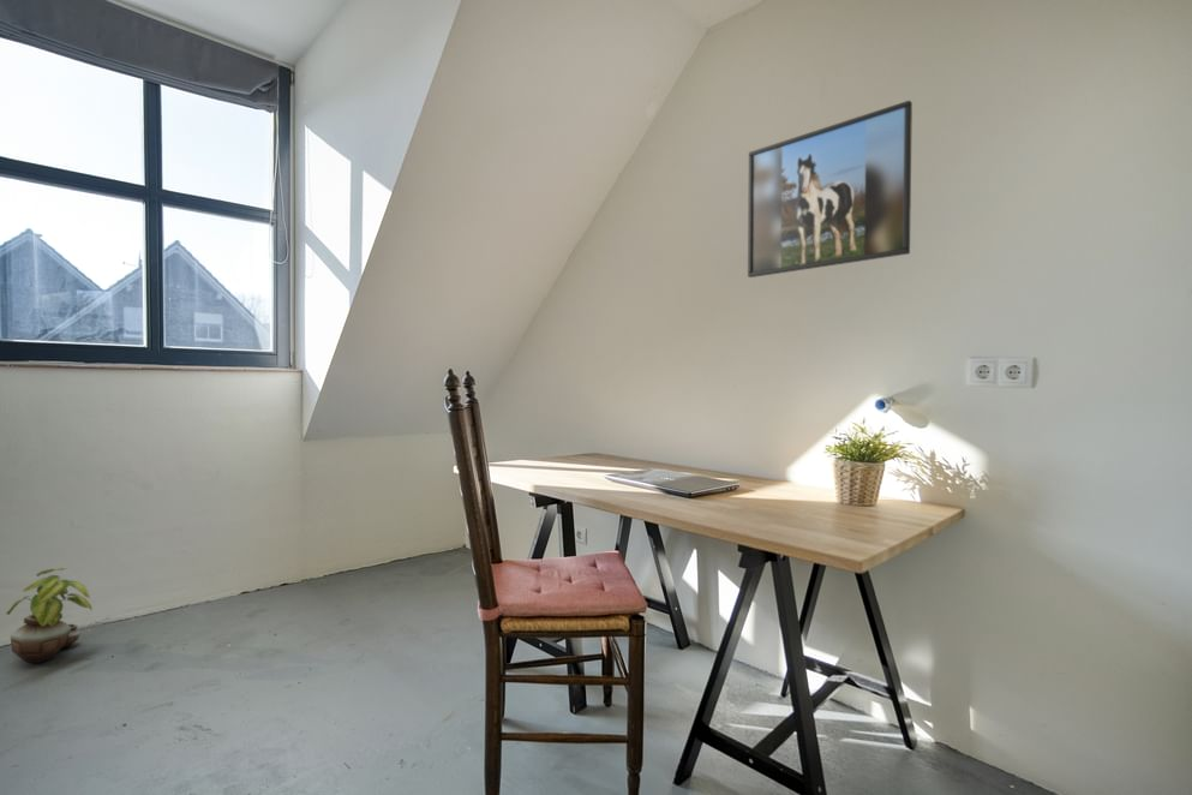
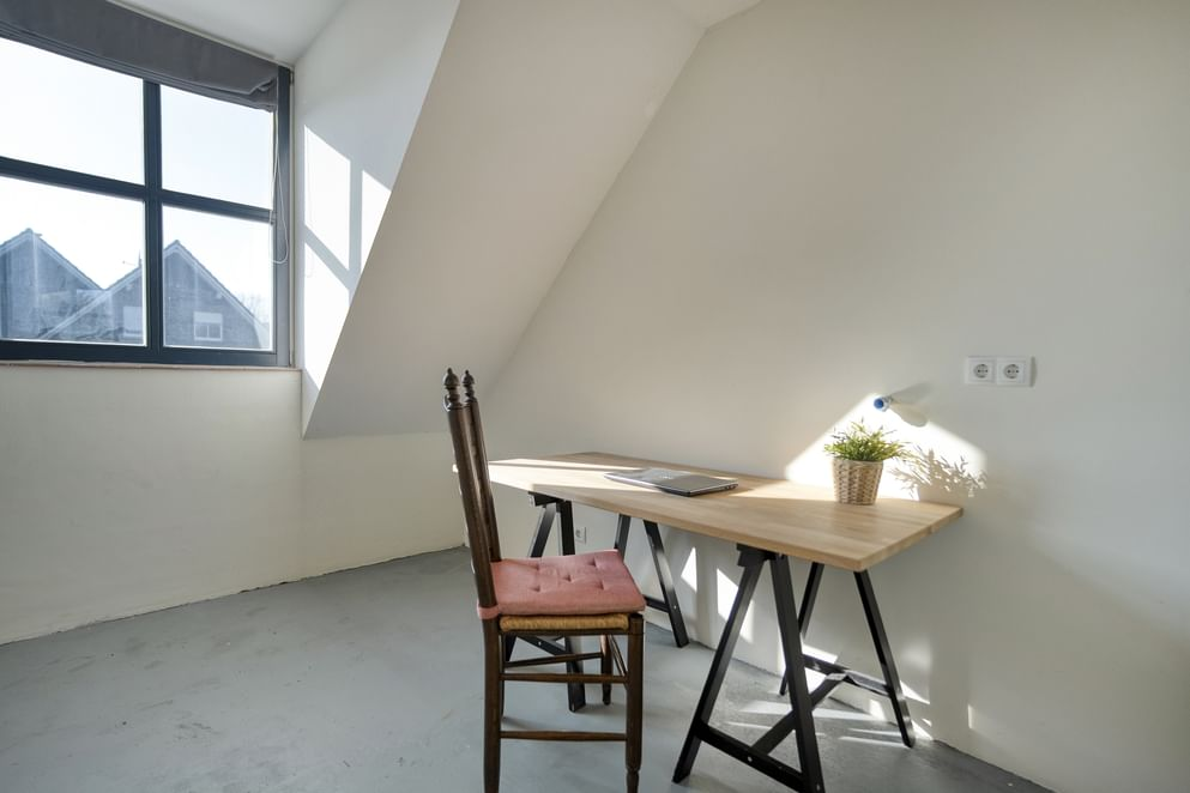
- potted plant [5,567,92,664]
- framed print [747,100,914,279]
